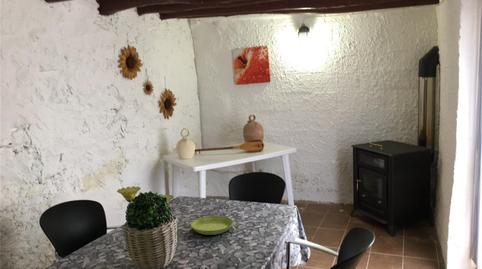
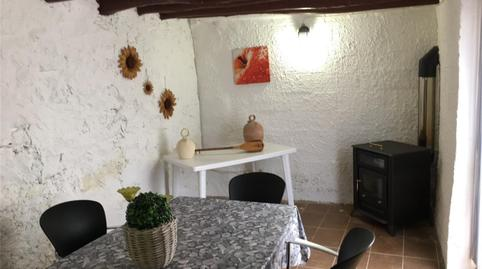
- saucer [190,215,234,236]
